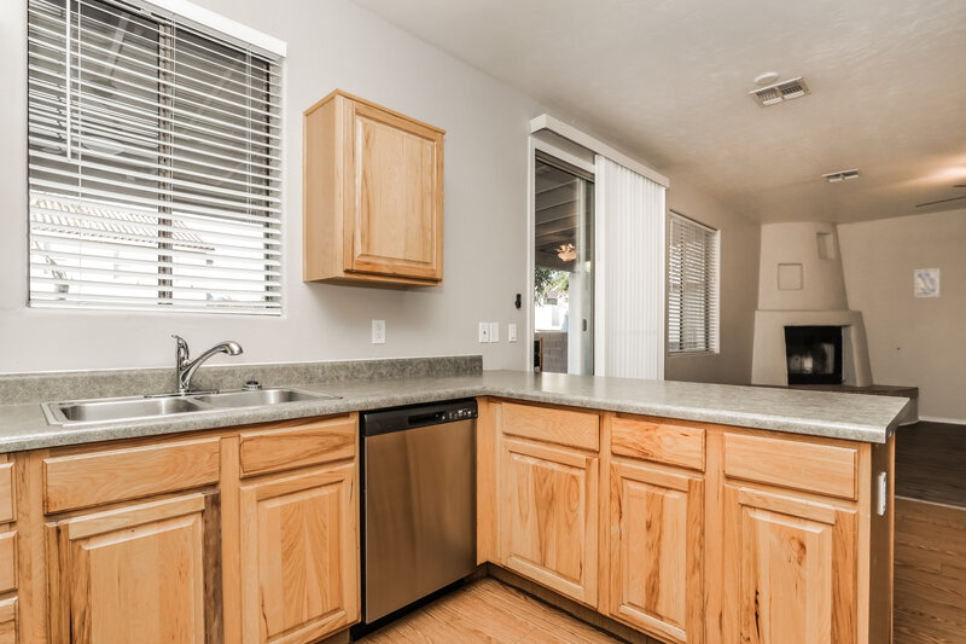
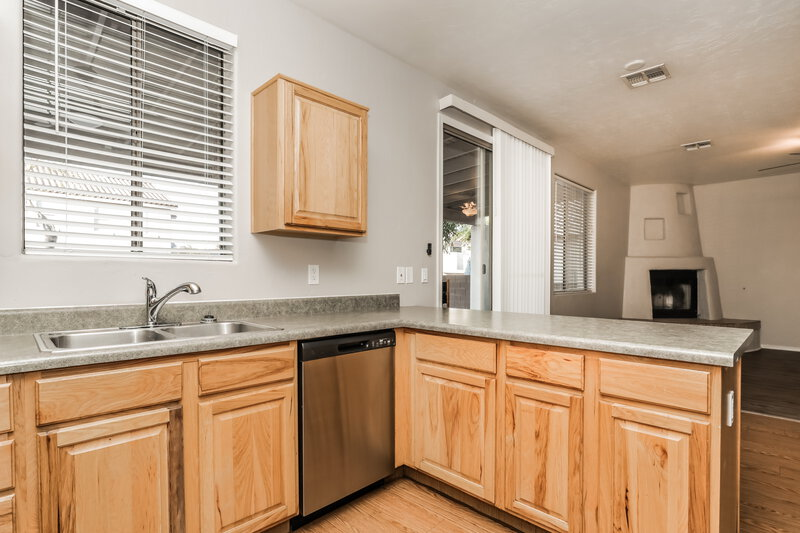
- wall art [913,267,941,298]
